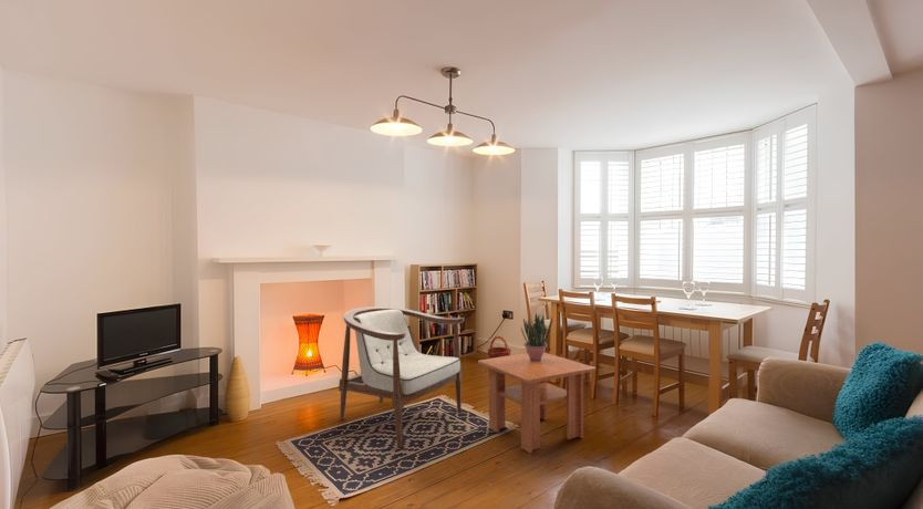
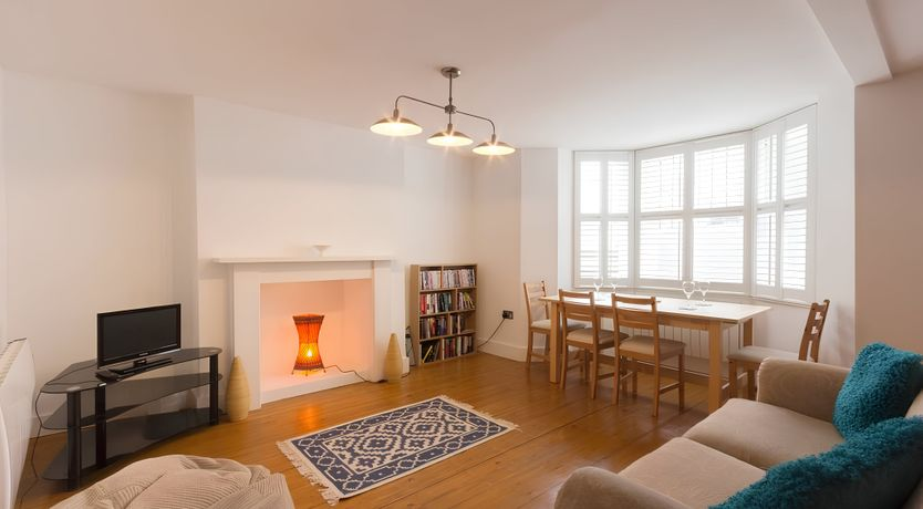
- basket [487,335,512,359]
- coffee table [477,351,597,455]
- potted plant [520,312,553,361]
- armchair [338,305,465,448]
